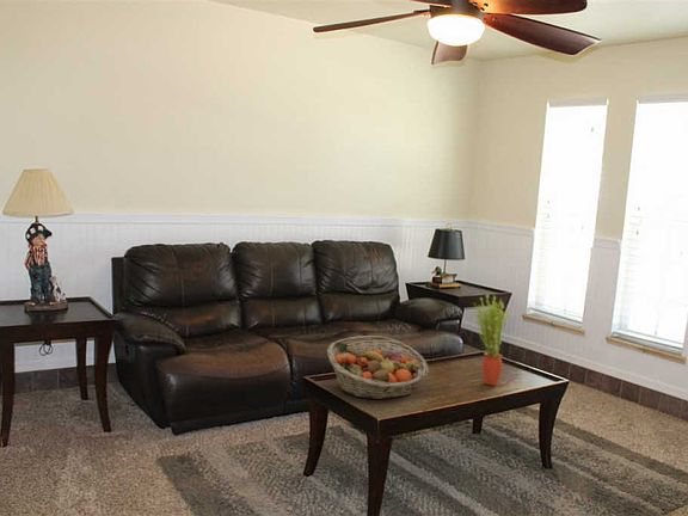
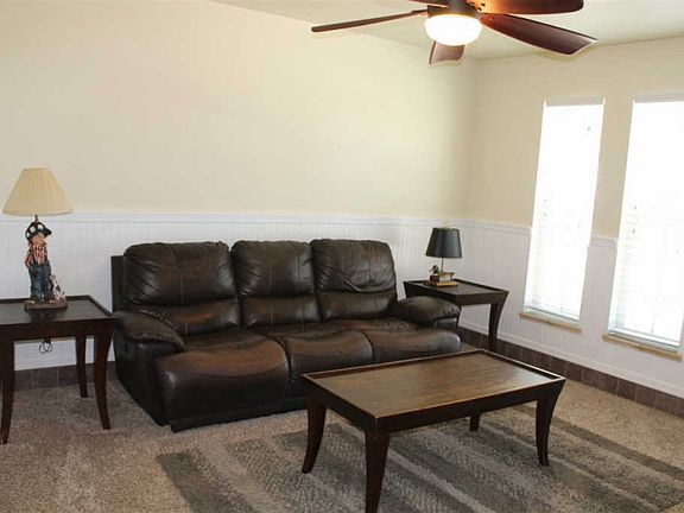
- potted plant [473,293,512,387]
- fruit basket [326,334,430,400]
